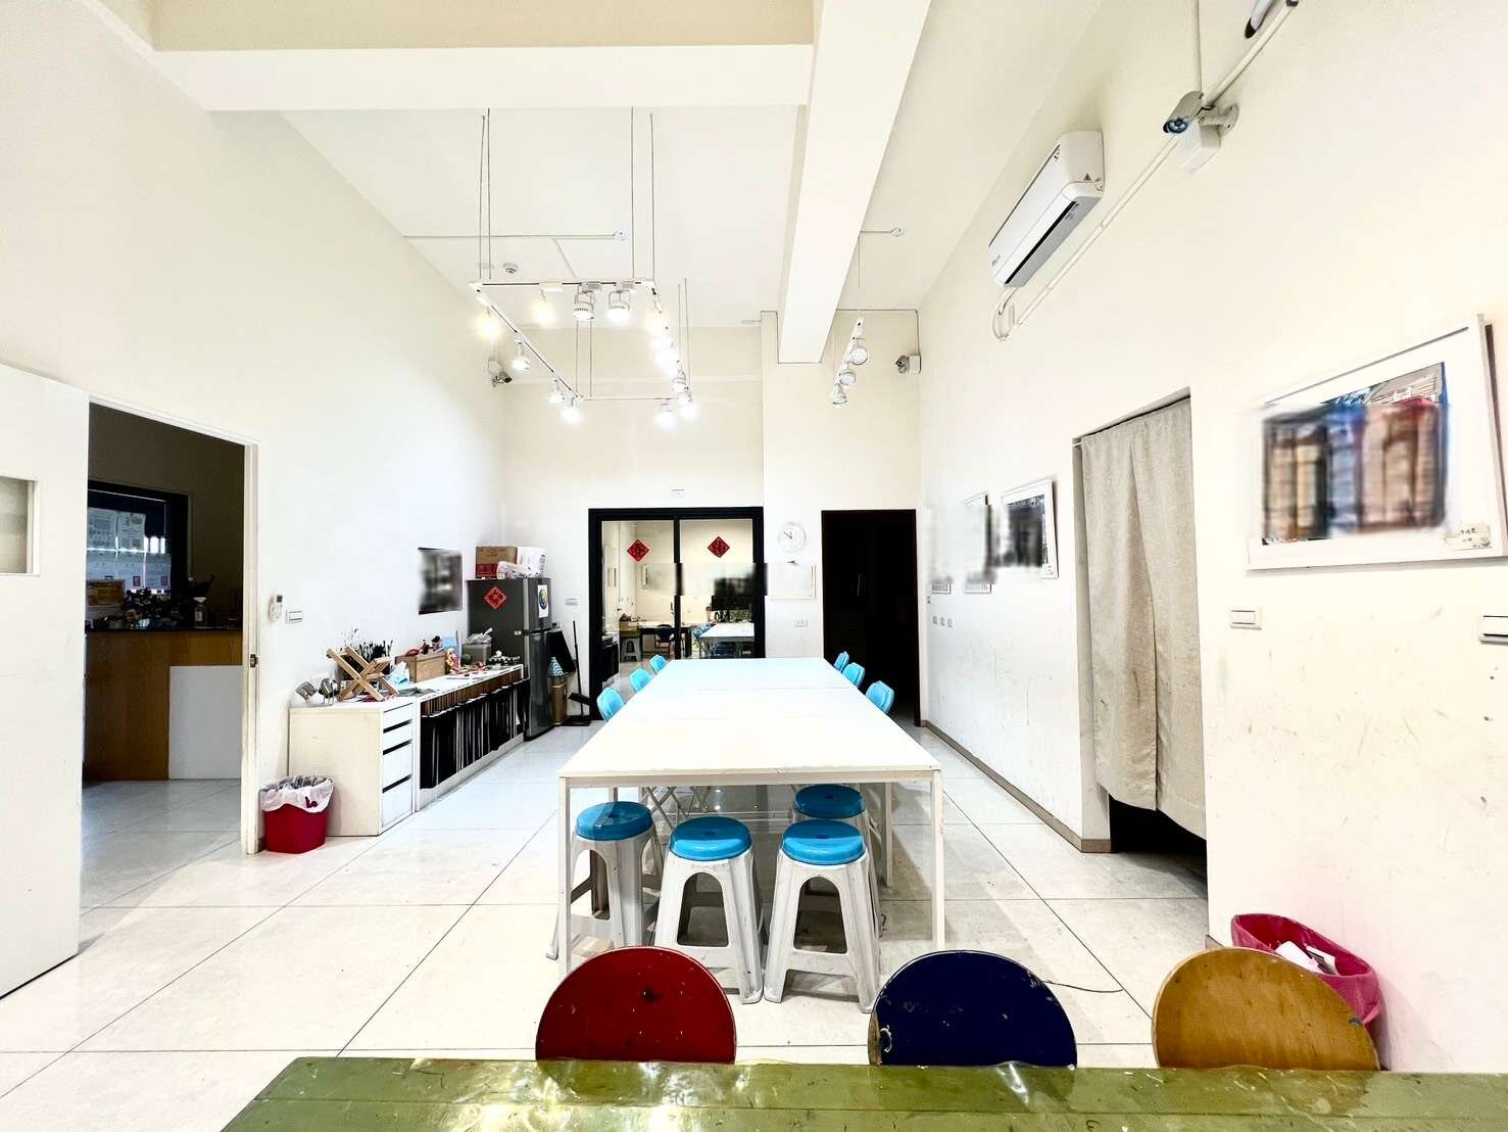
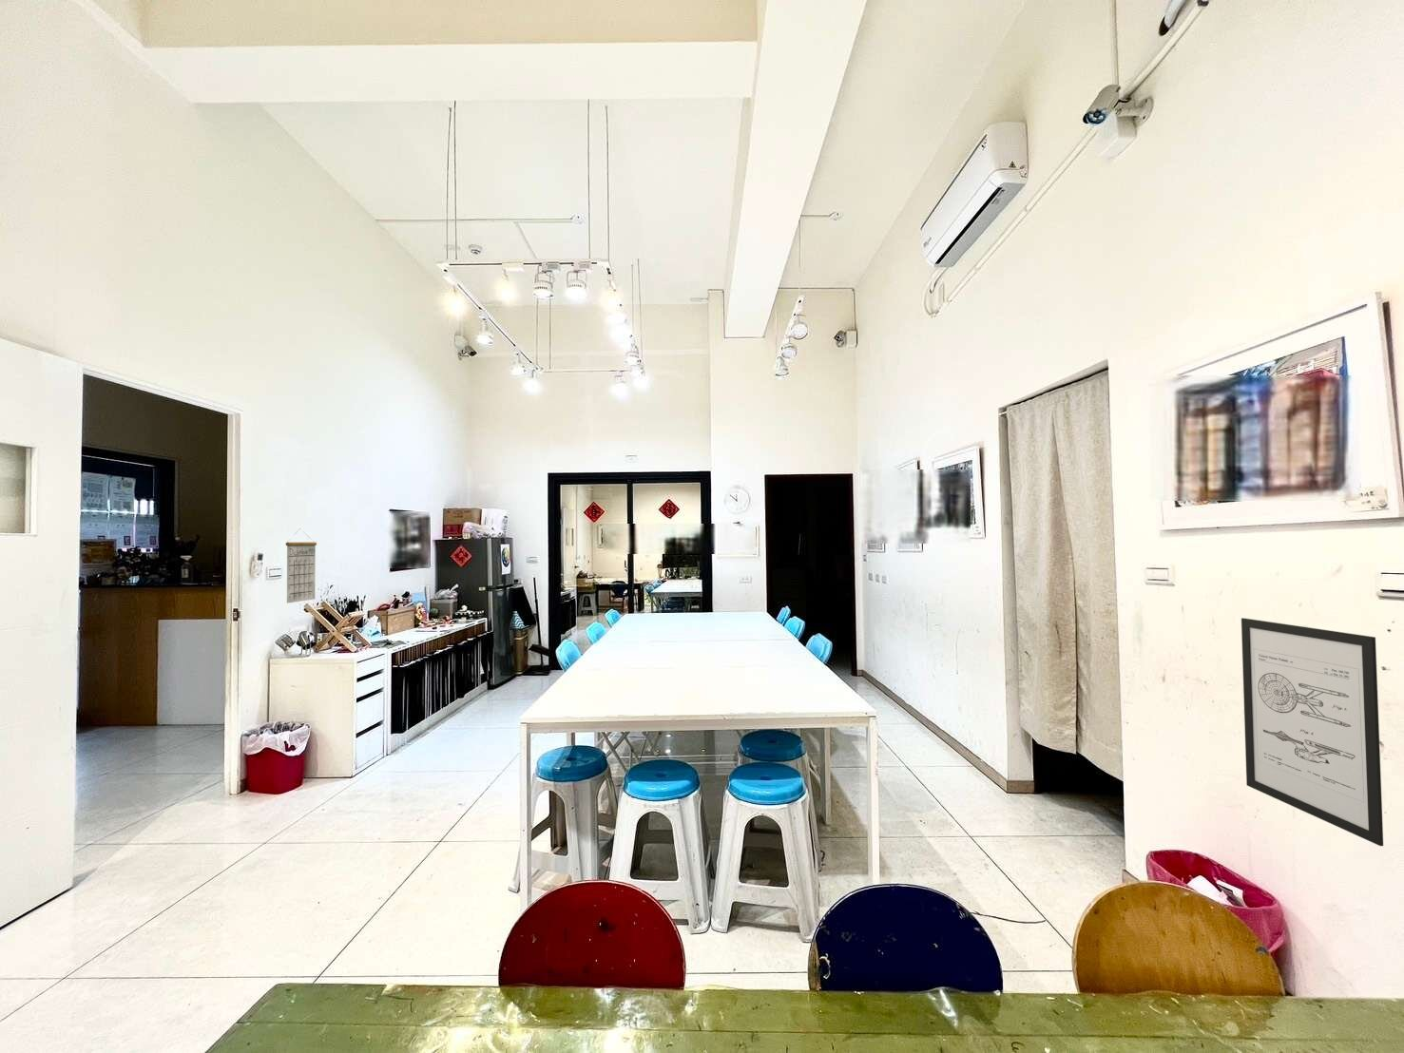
+ calendar [285,529,318,604]
+ wall art [1240,617,1384,847]
